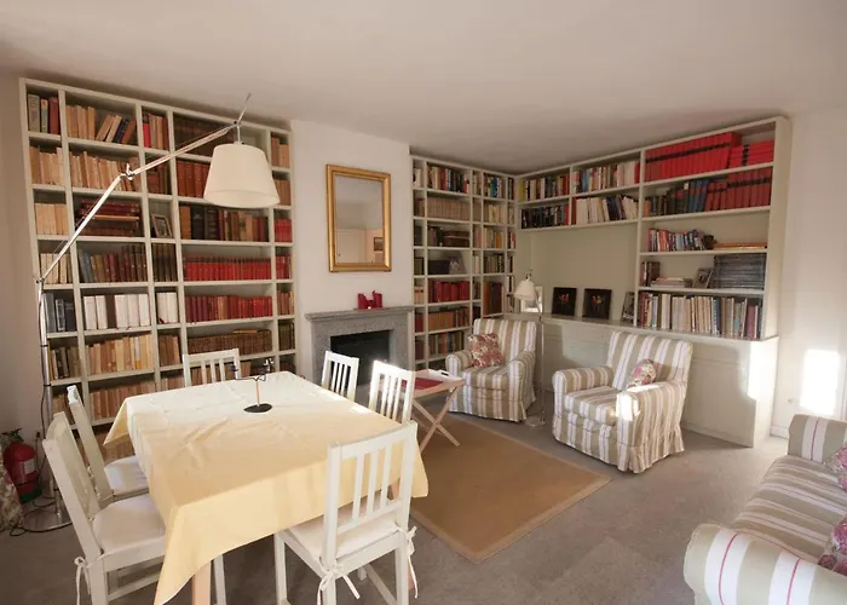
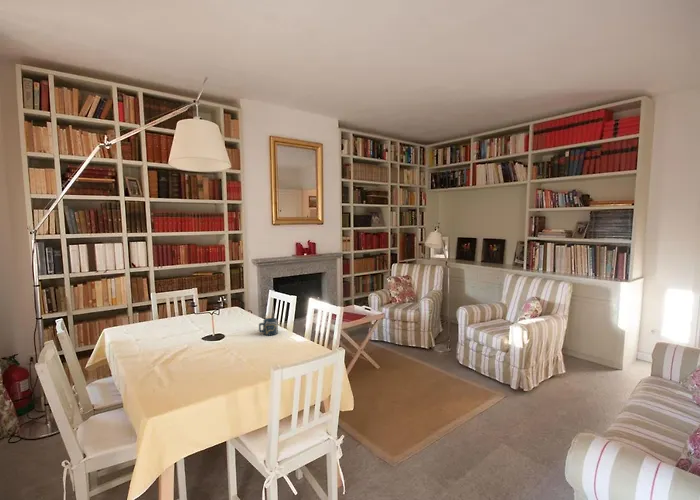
+ cup [258,317,279,336]
